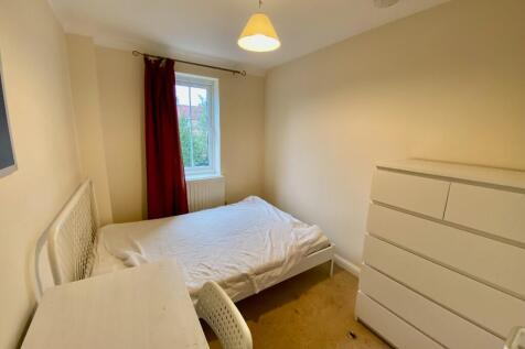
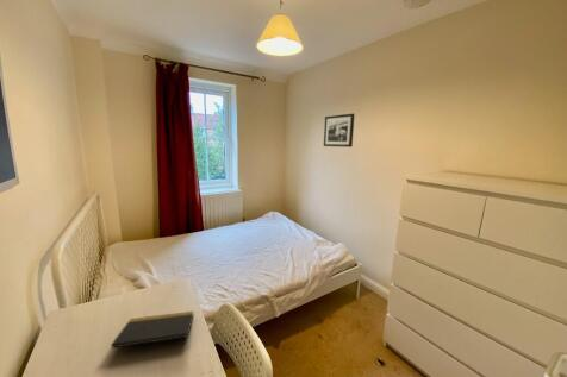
+ picture frame [323,113,356,149]
+ notepad [110,310,195,350]
